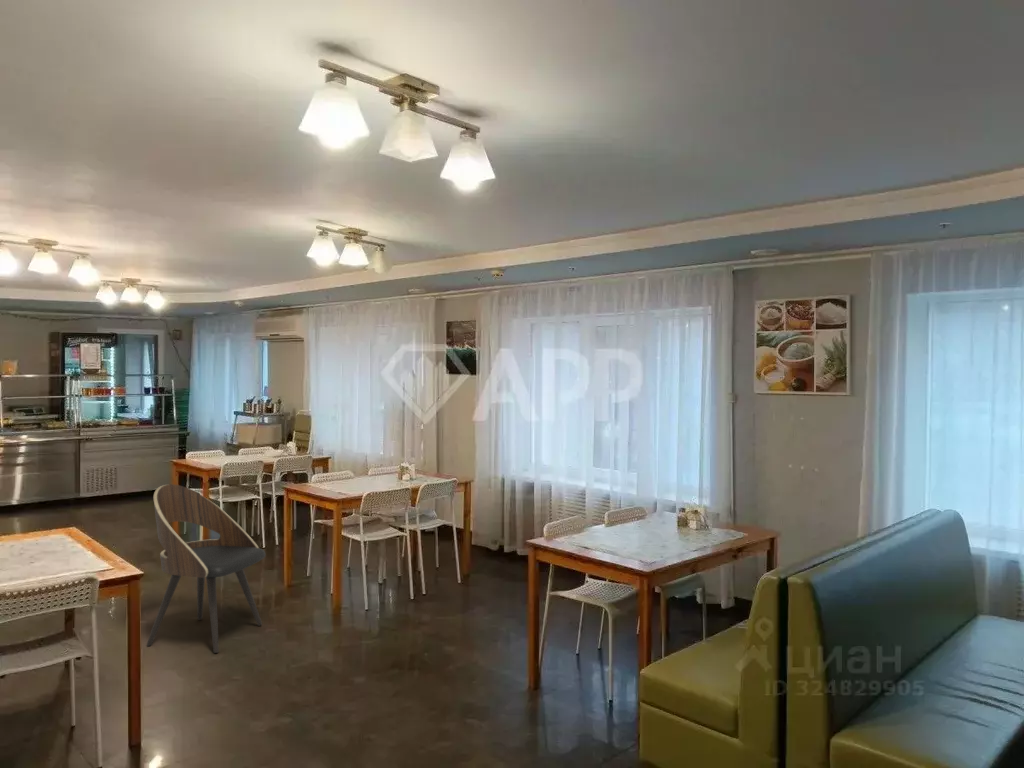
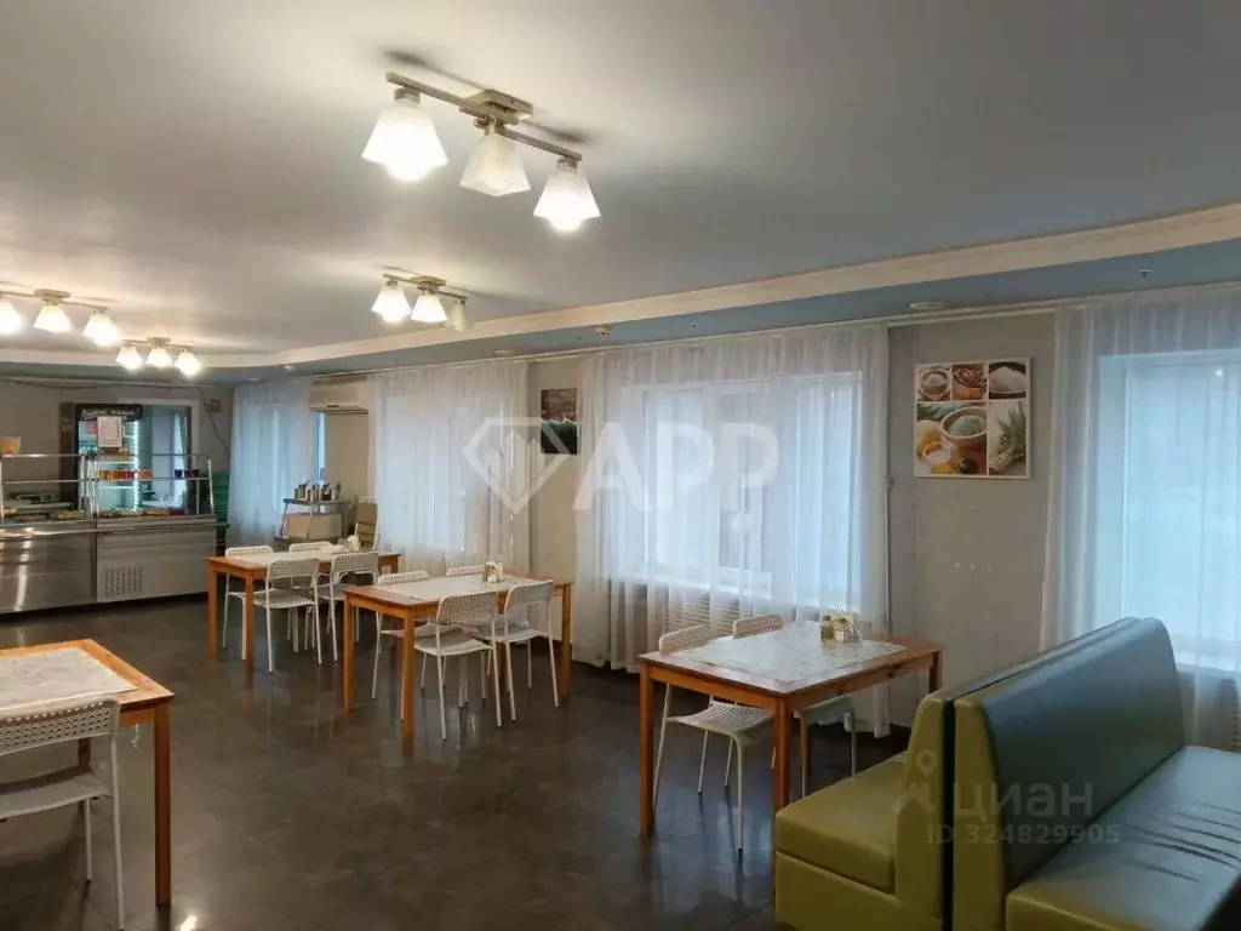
- dining chair [146,483,267,654]
